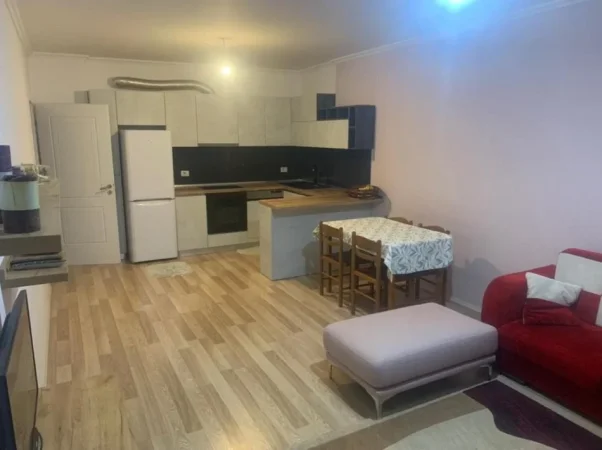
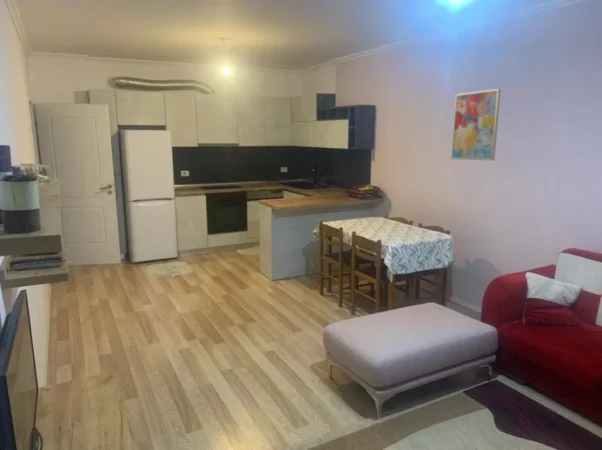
+ wall art [451,88,502,162]
